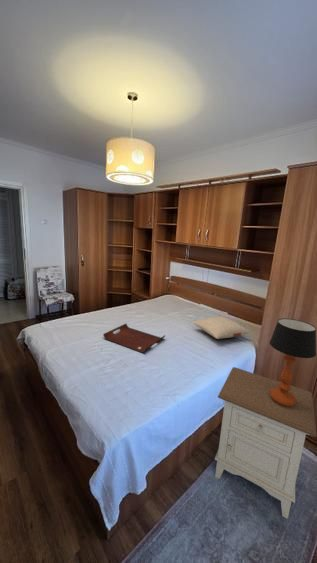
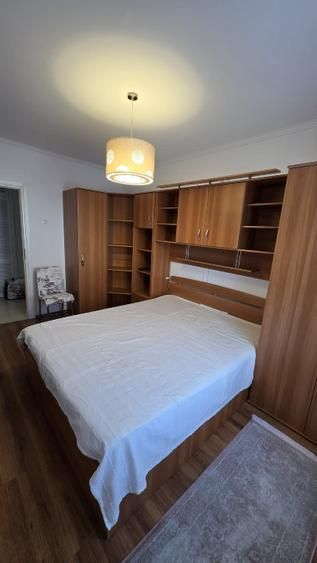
- serving tray [102,323,166,353]
- table lamp [269,317,317,407]
- nightstand [214,366,317,520]
- pillow [191,315,250,340]
